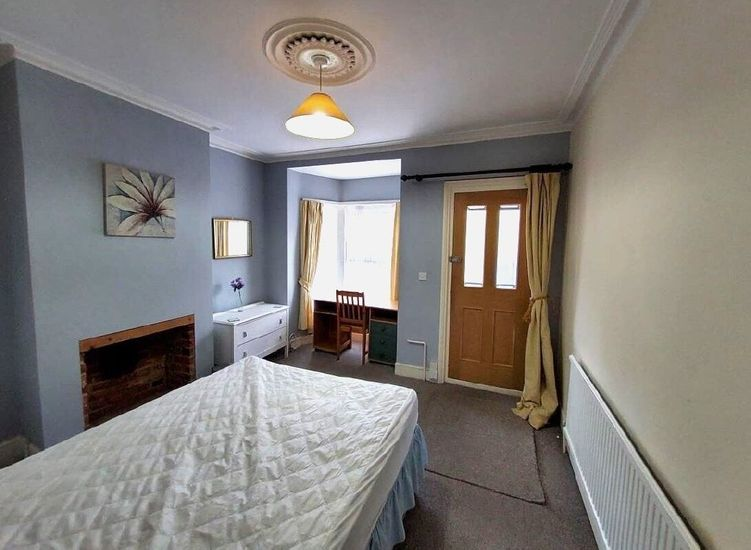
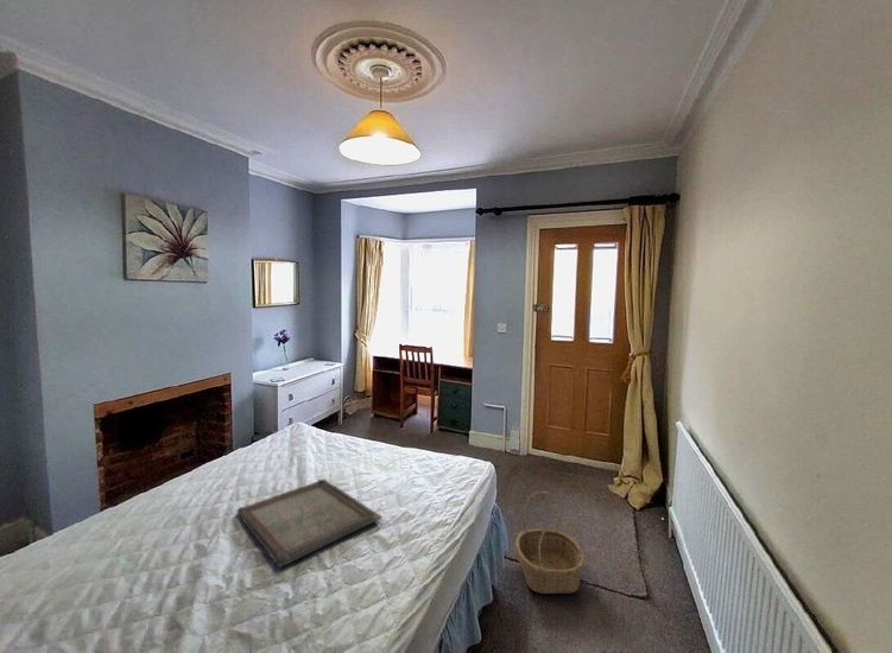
+ basket [514,490,587,595]
+ serving tray [236,478,382,569]
